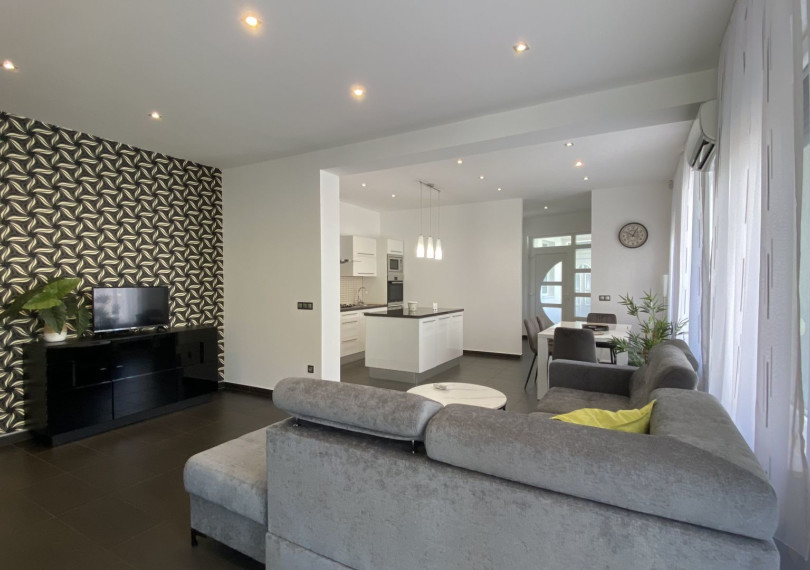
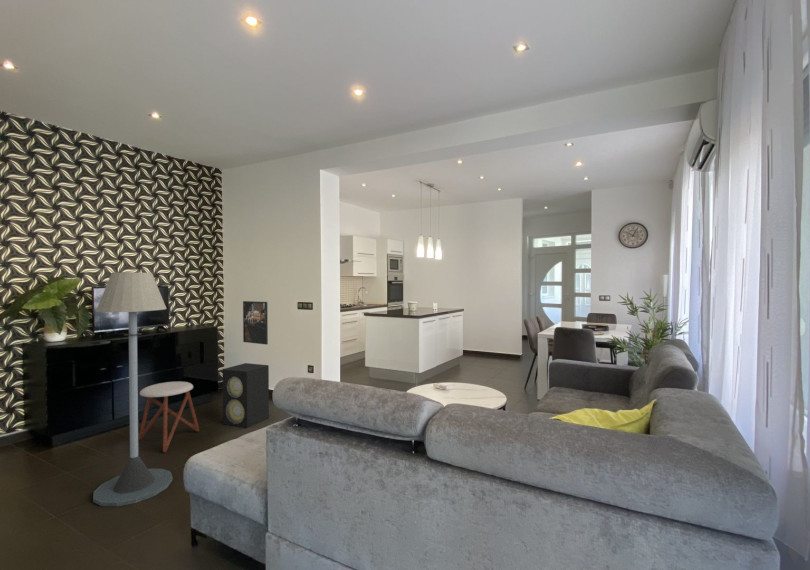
+ speaker [221,362,270,429]
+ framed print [242,300,269,345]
+ floor lamp [92,272,173,507]
+ stool [138,381,200,454]
